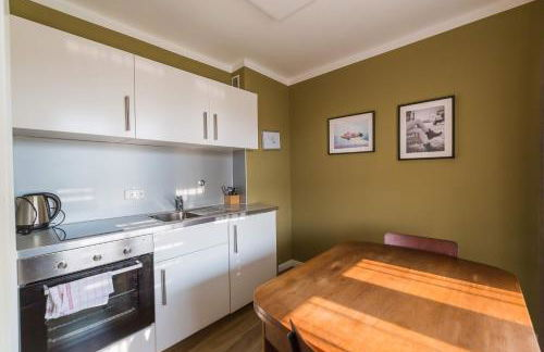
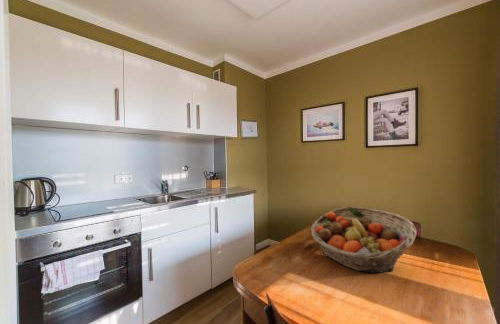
+ fruit basket [310,206,417,274]
